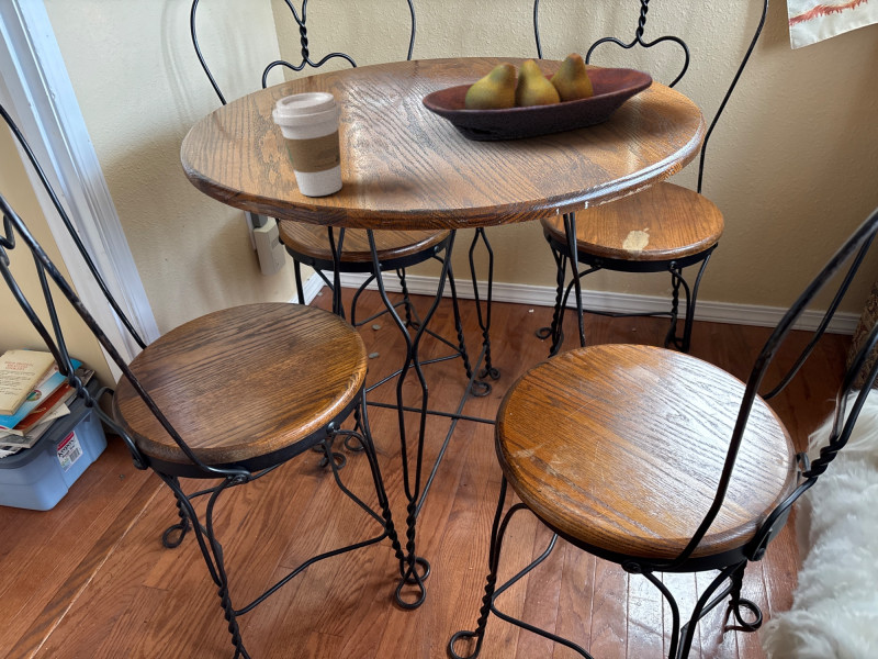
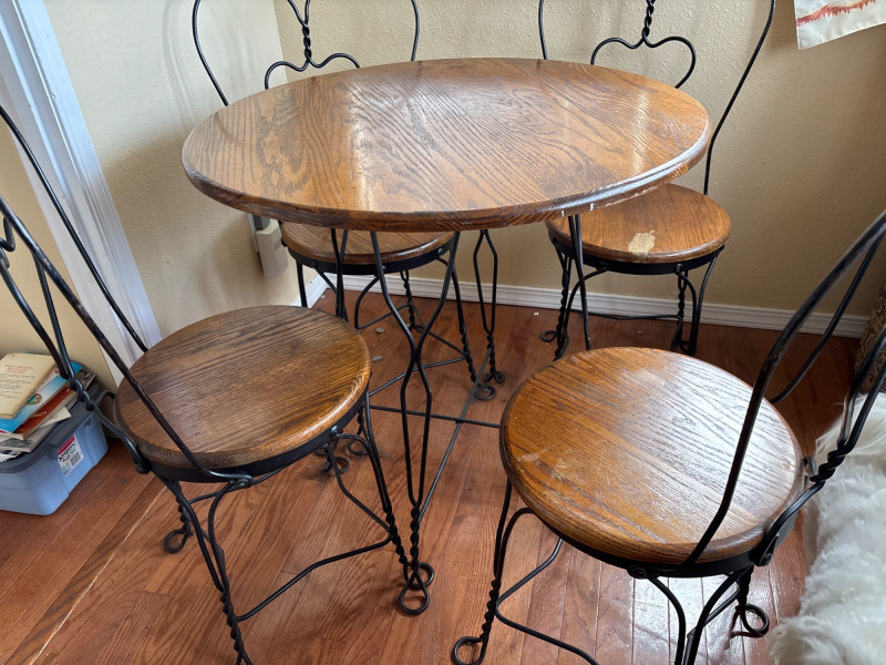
- fruit bowl [421,52,654,142]
- coffee cup [271,91,344,197]
